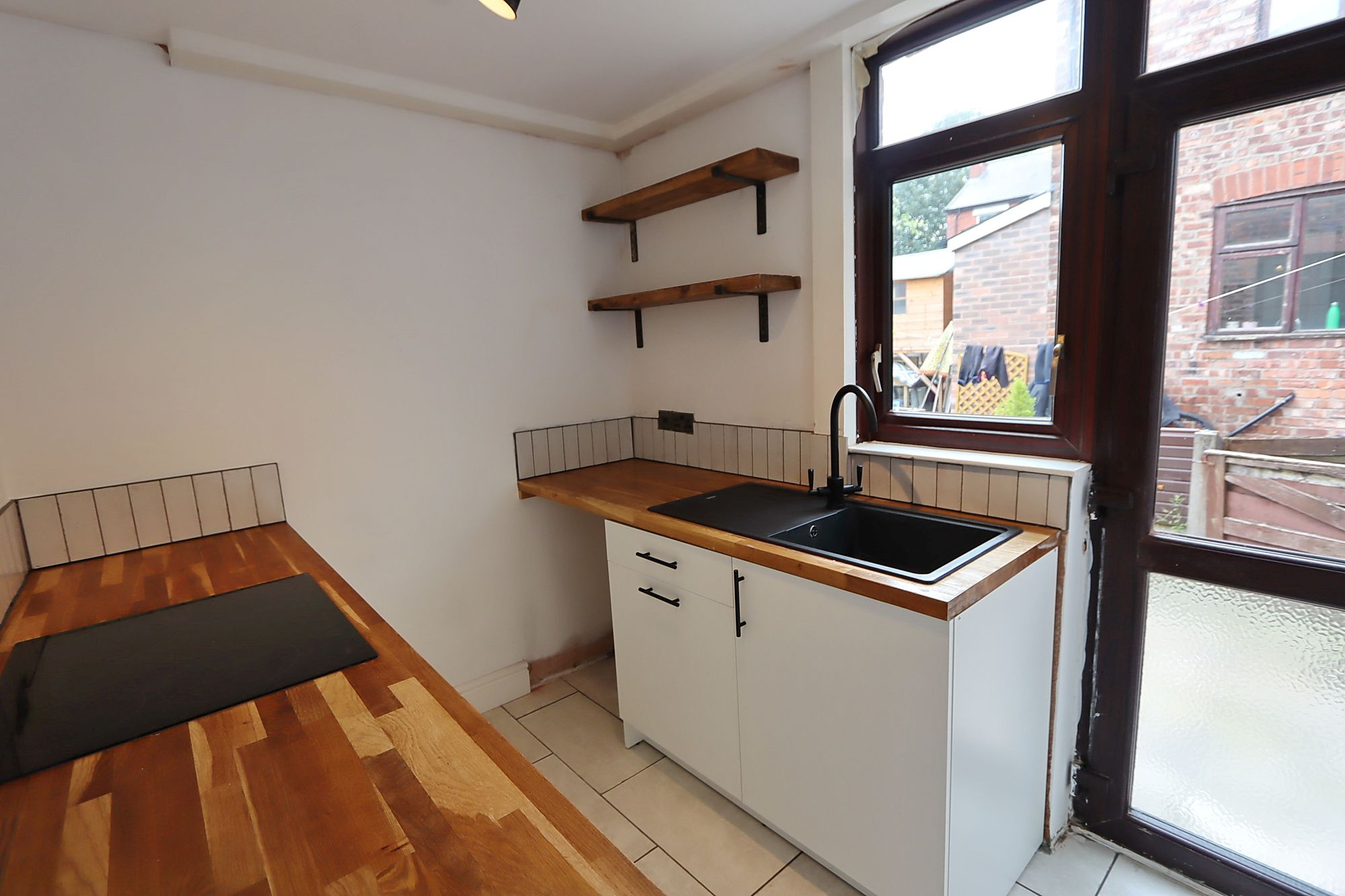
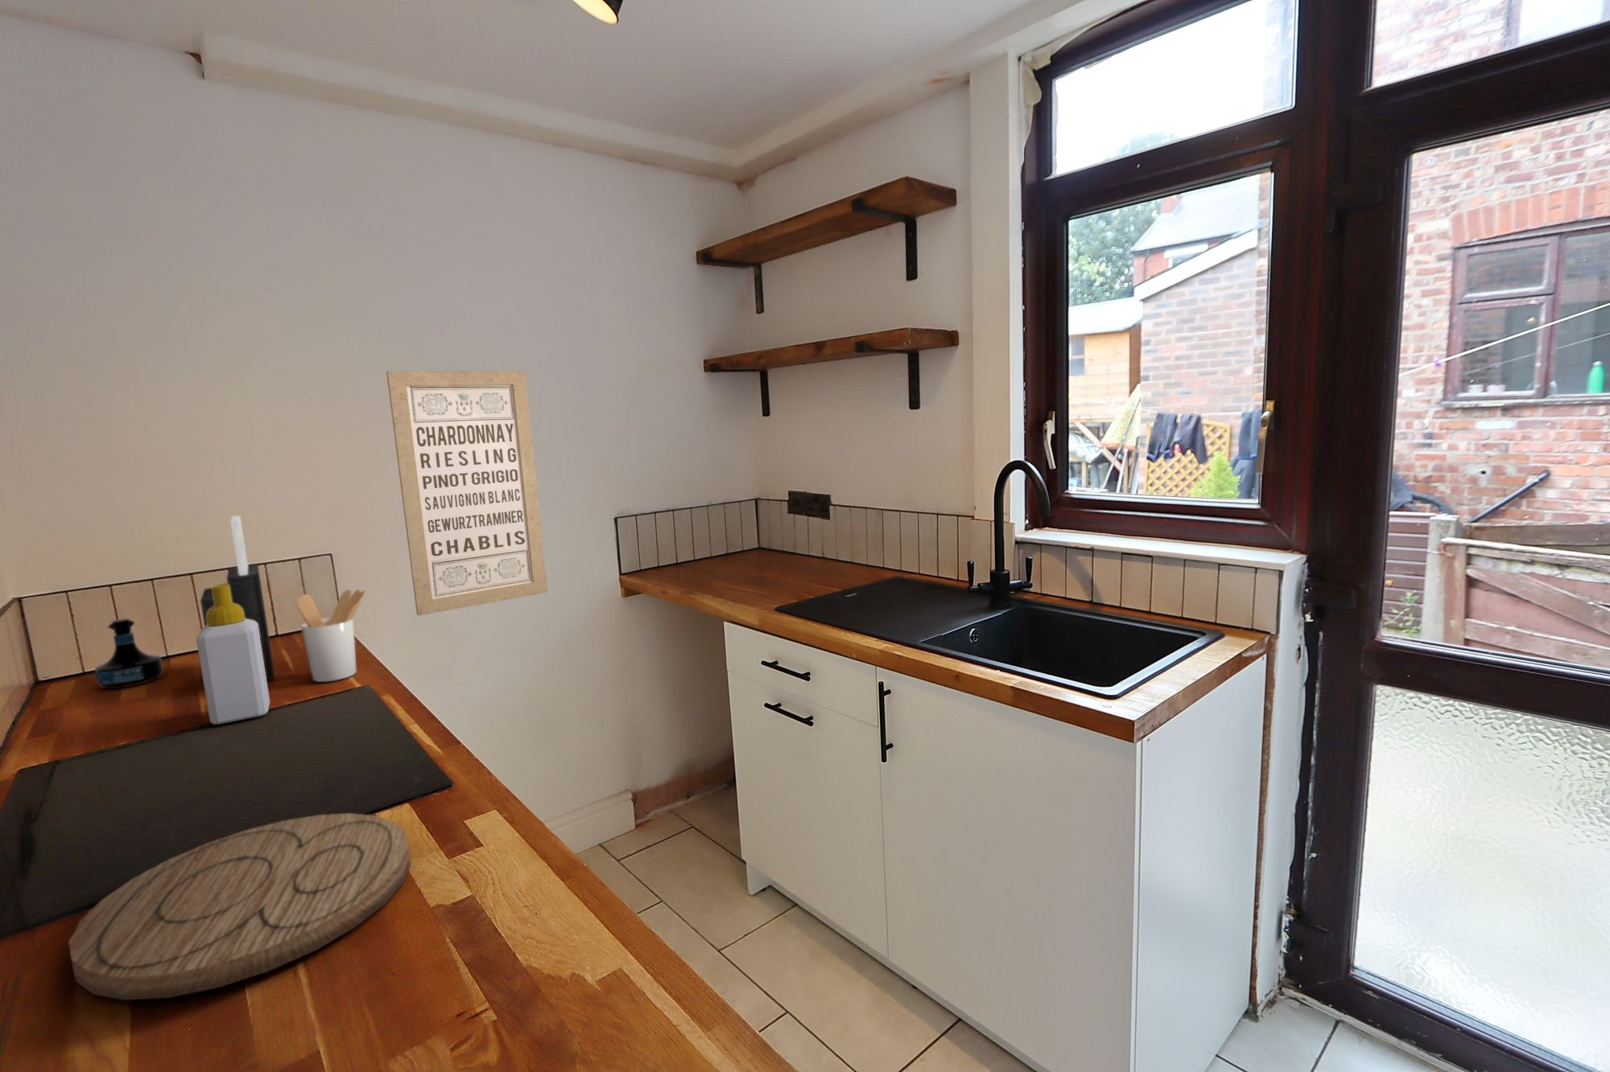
+ utensil holder [294,589,366,683]
+ cutting board [67,812,412,1001]
+ soap bottle [195,583,271,725]
+ tequila bottle [95,617,164,689]
+ knife block [200,514,275,681]
+ wall art [385,371,548,617]
